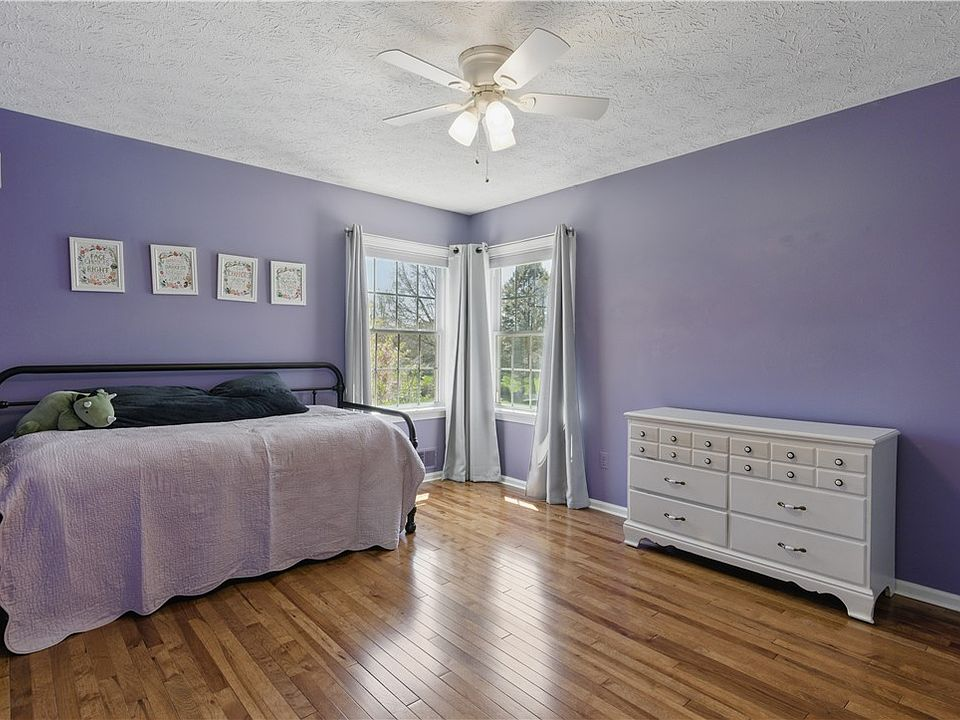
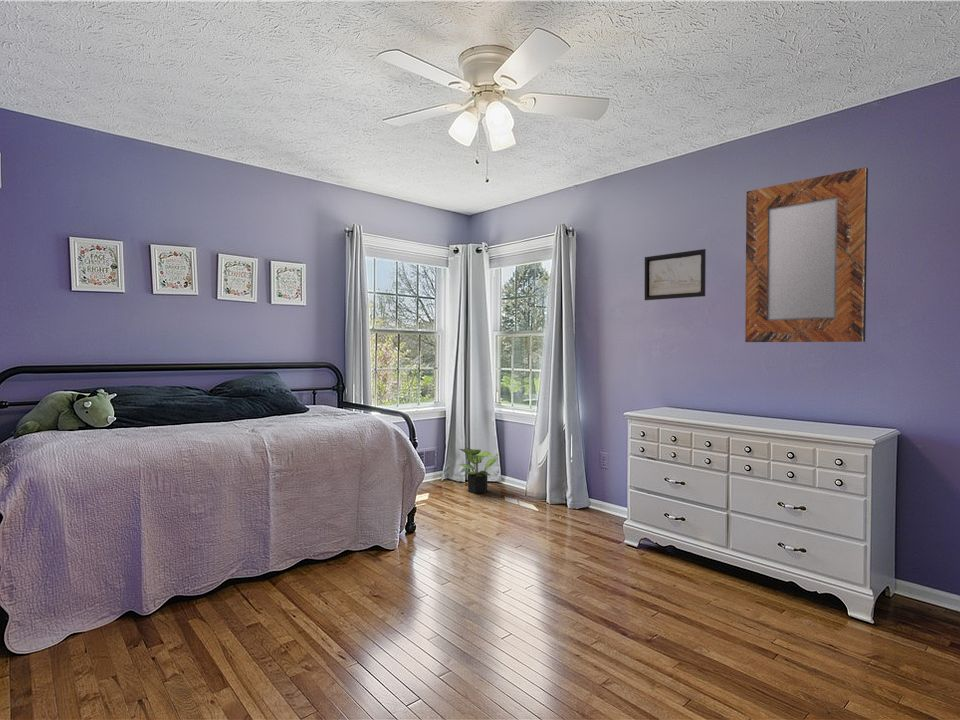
+ wall art [644,248,707,301]
+ home mirror [744,166,869,343]
+ potted plant [459,446,499,495]
